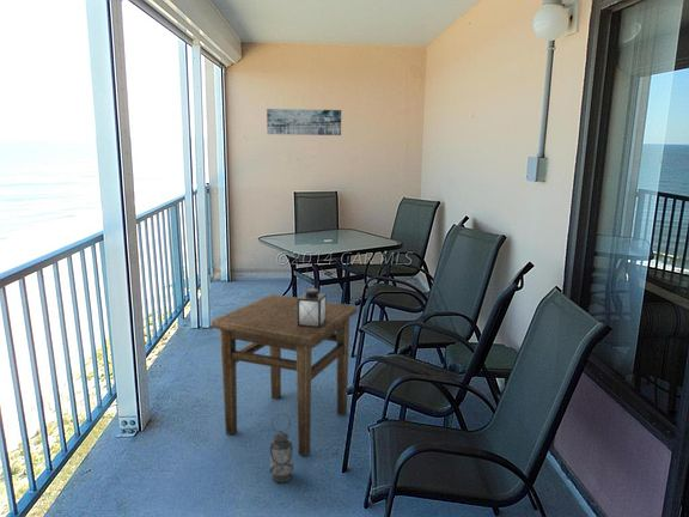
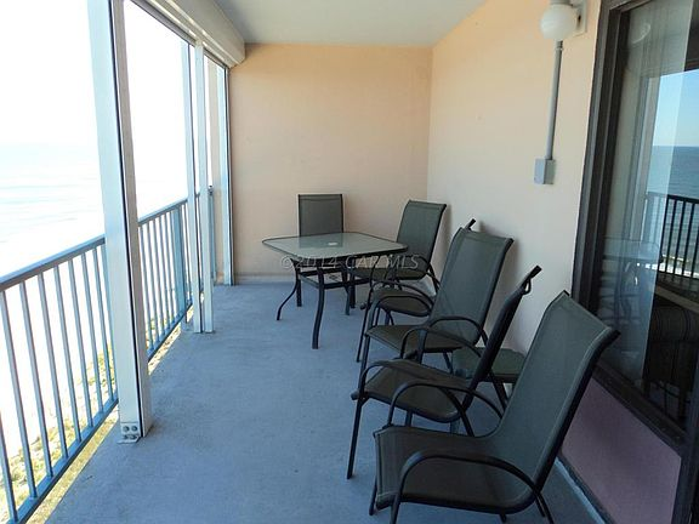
- wall art [266,108,342,136]
- lantern [268,413,294,483]
- side table [211,293,358,457]
- lantern [297,264,328,328]
